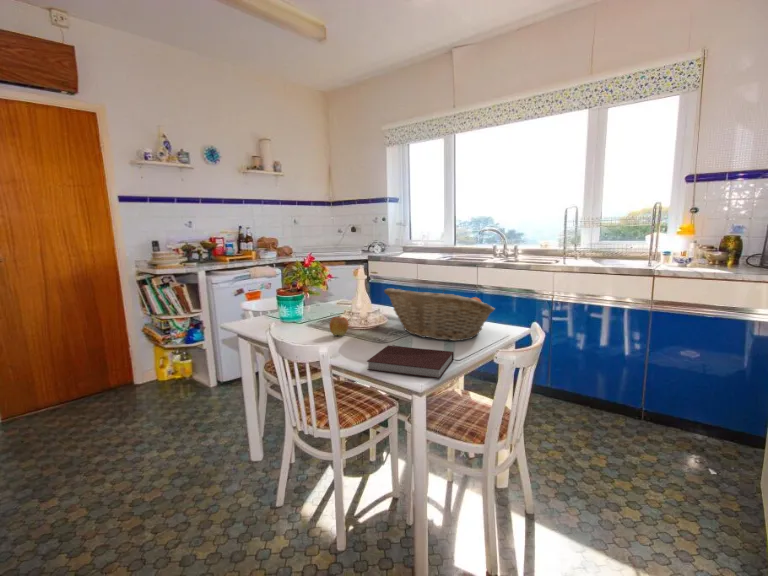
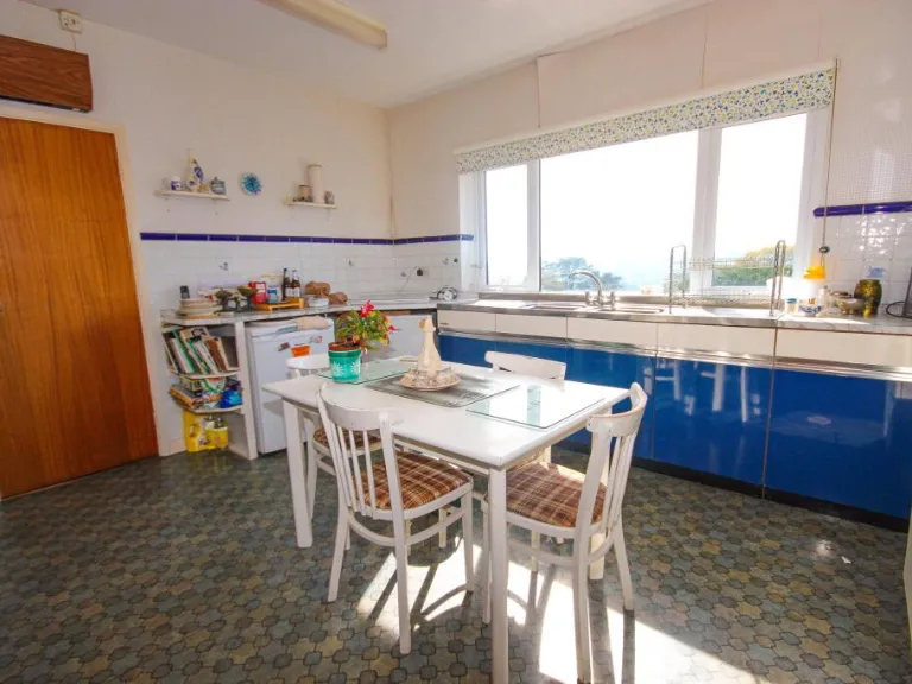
- fruit basket [383,287,496,342]
- apple [328,316,350,337]
- notebook [366,344,455,380]
